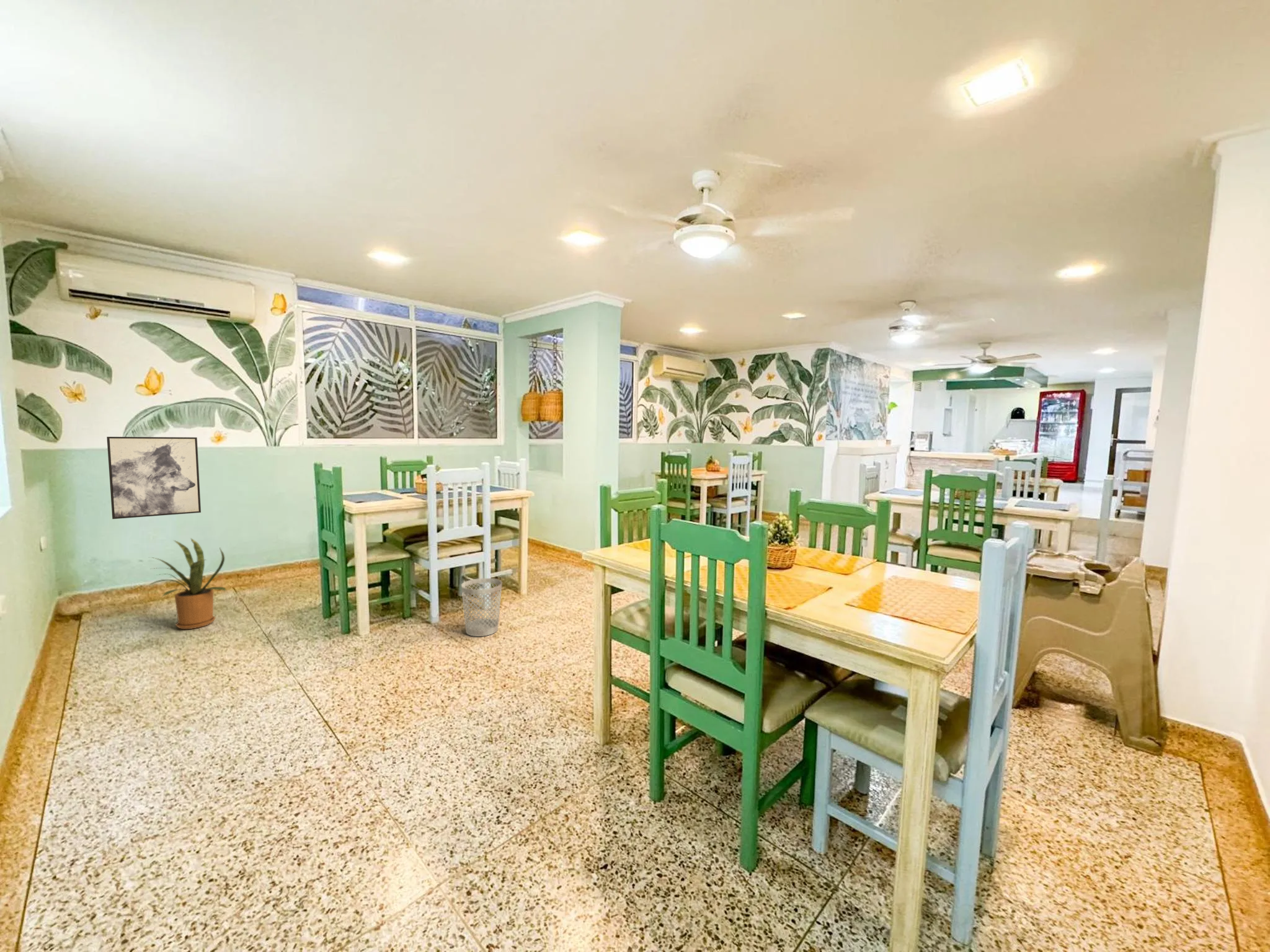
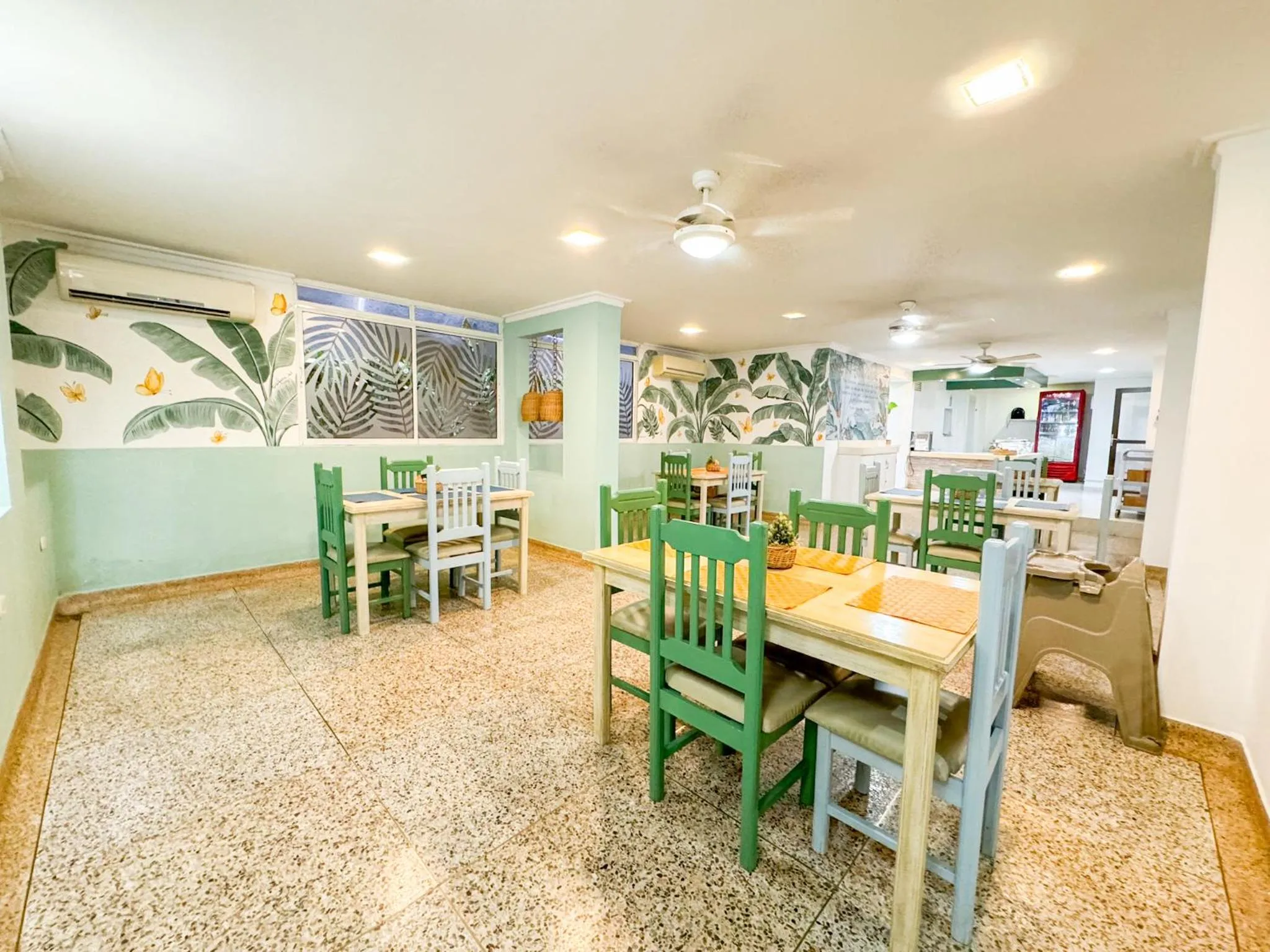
- house plant [148,537,227,630]
- wastebasket [461,578,502,637]
- wall art [106,436,202,519]
